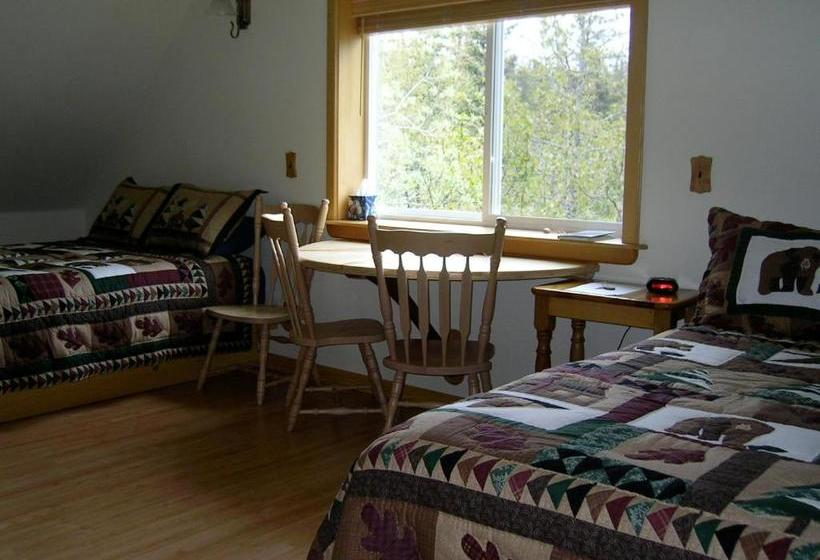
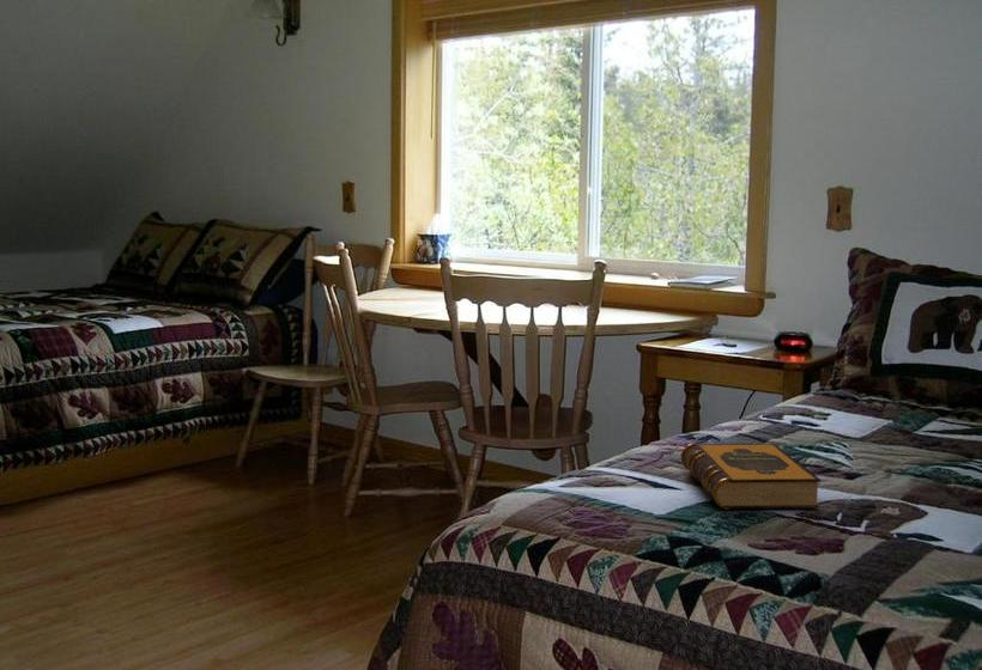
+ hardback book [680,443,822,511]
